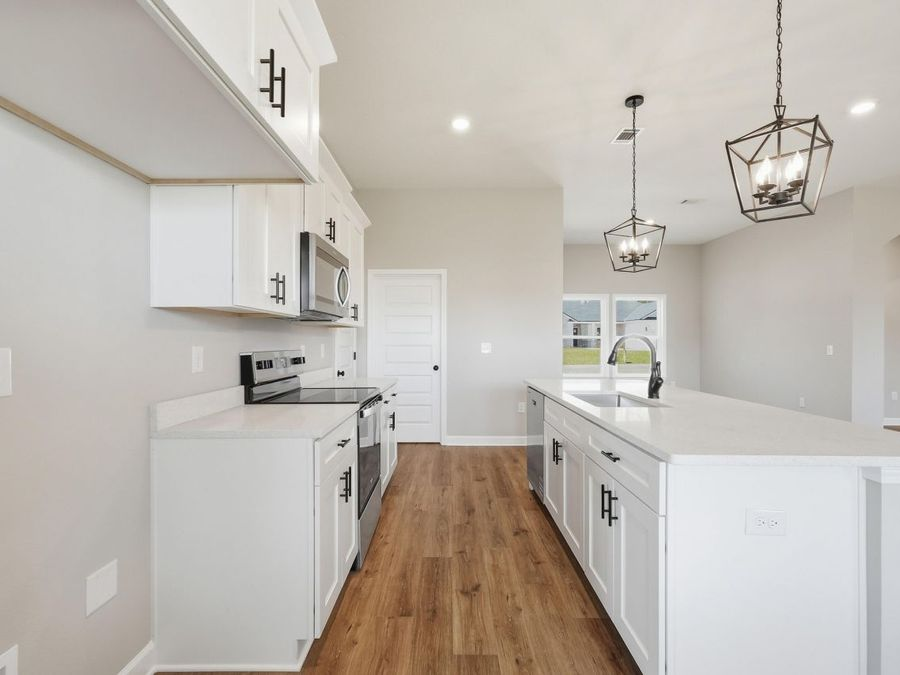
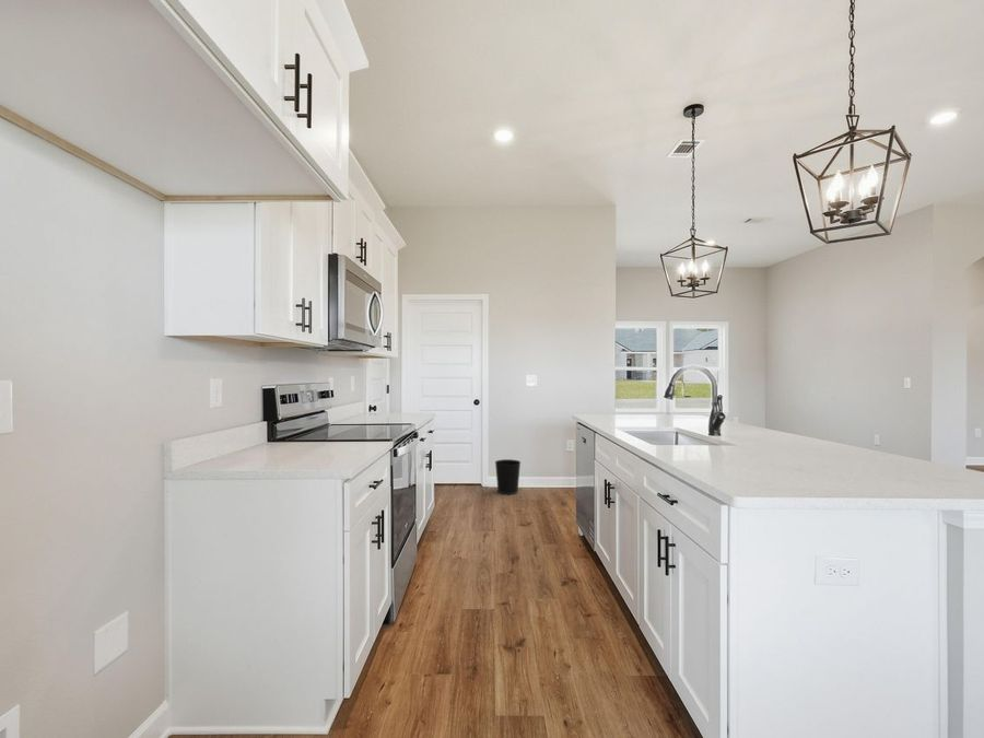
+ wastebasket [494,458,522,495]
